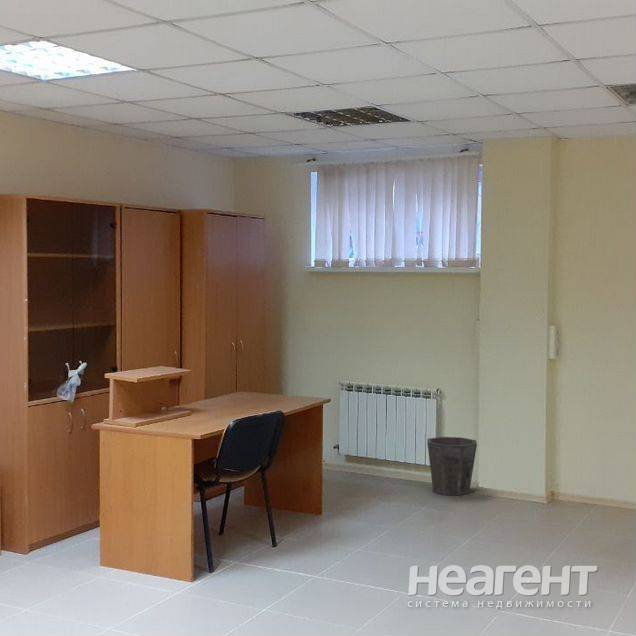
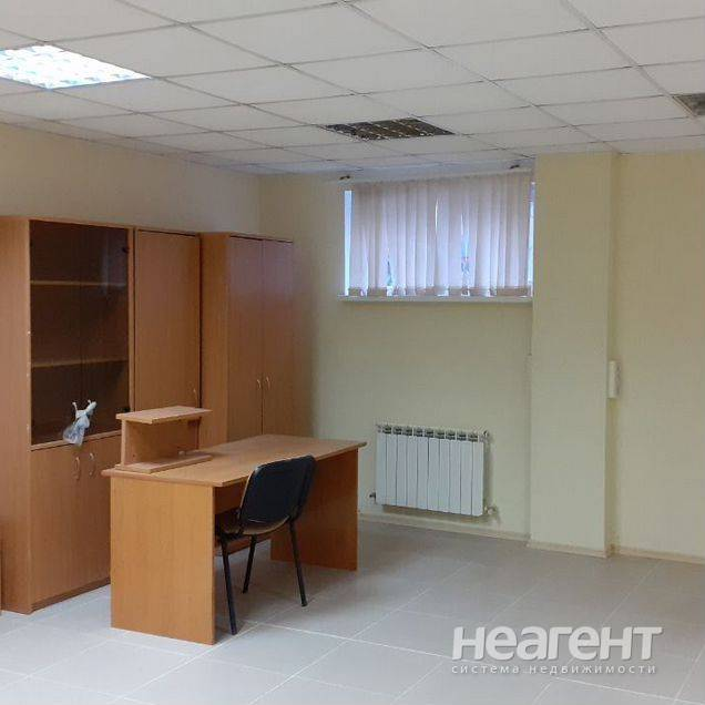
- waste bin [426,436,478,496]
